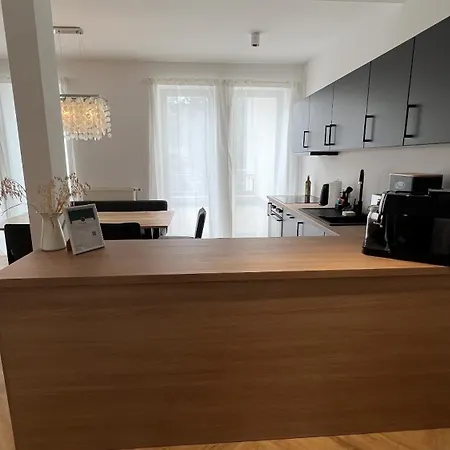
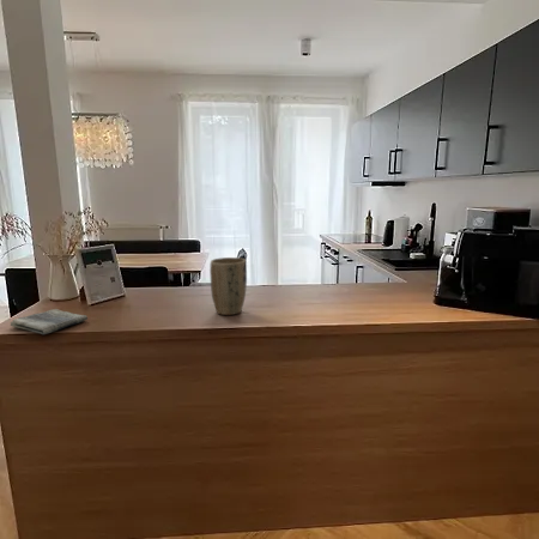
+ plant pot [208,256,248,316]
+ dish towel [10,308,89,335]
